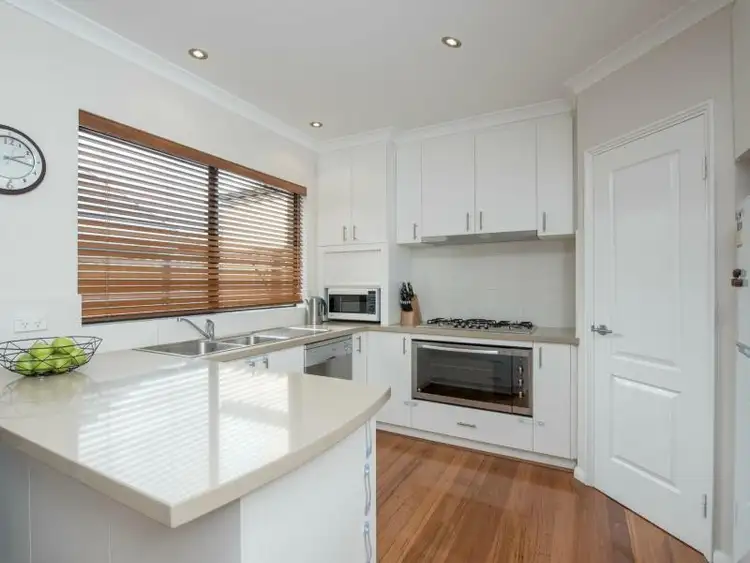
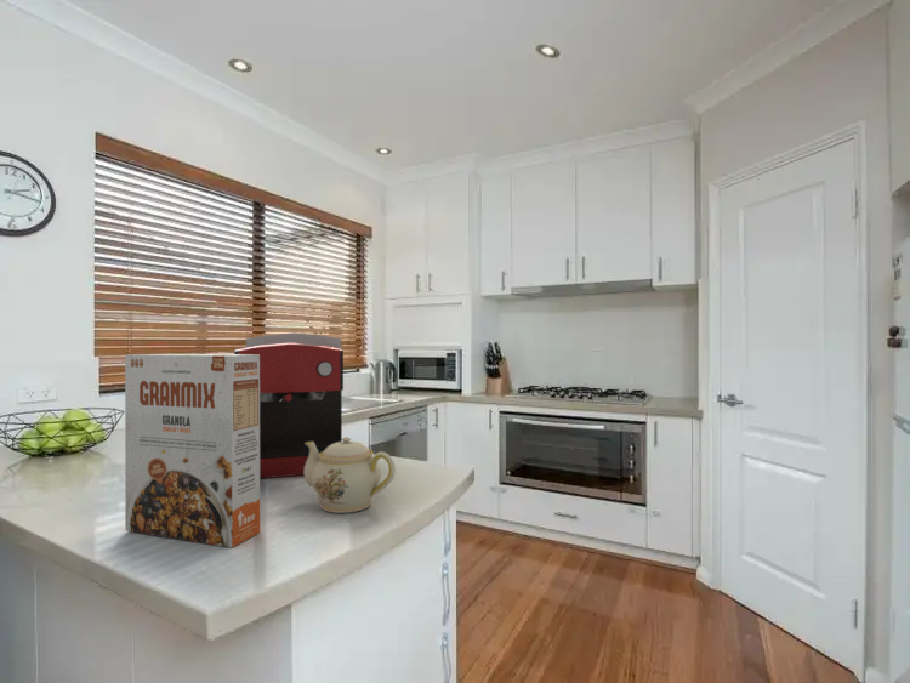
+ teapot [303,436,397,514]
+ cereal box [124,353,261,548]
+ coffee maker [233,331,345,479]
